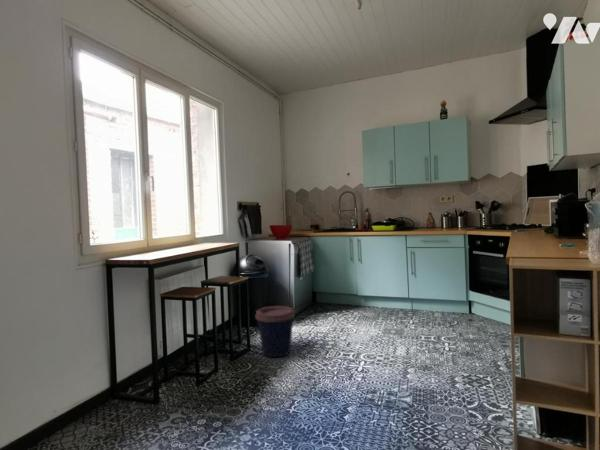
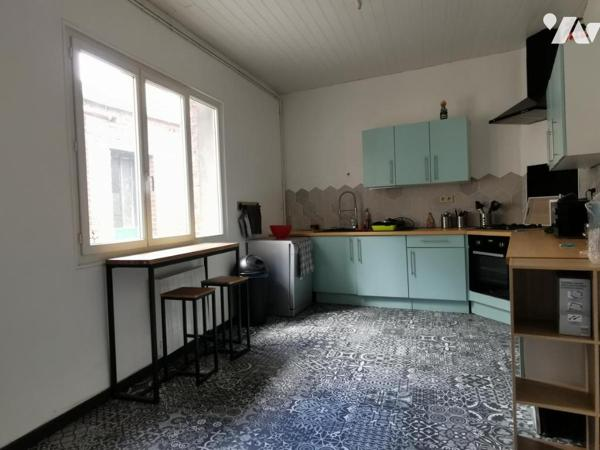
- coffee cup [254,305,296,358]
